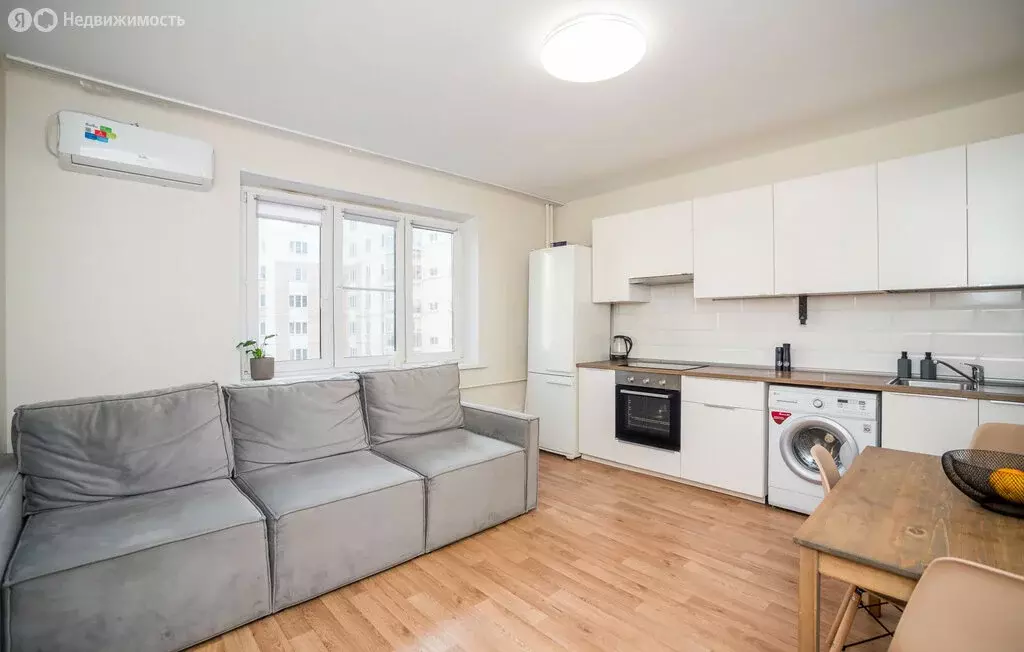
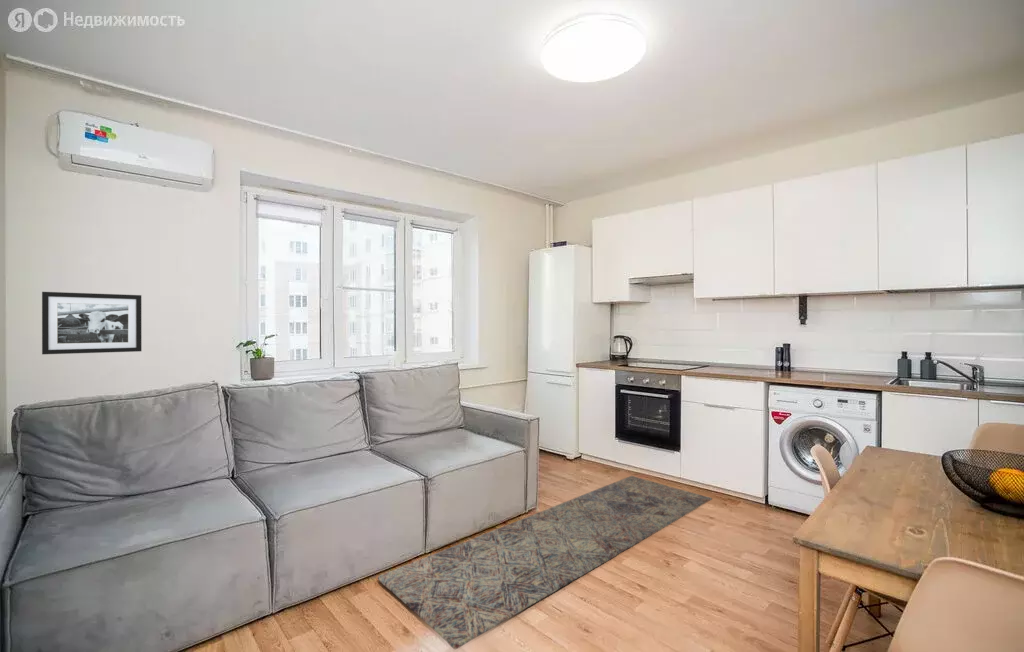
+ picture frame [41,291,143,355]
+ rug [377,475,713,650]
